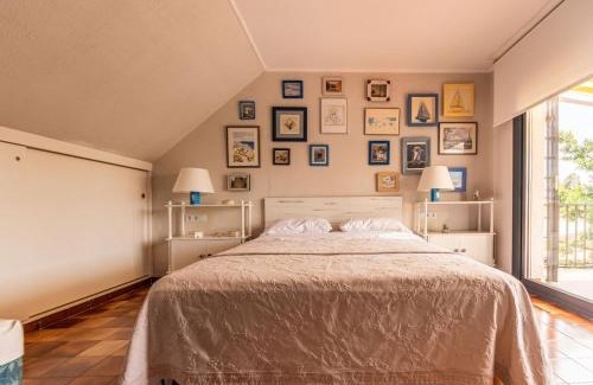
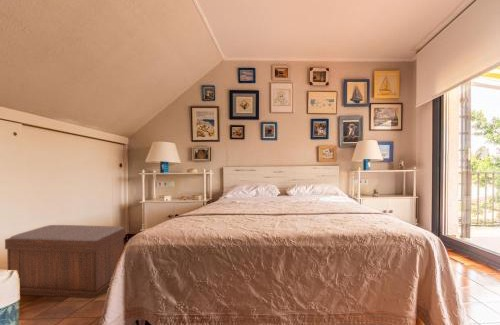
+ bench [4,224,126,299]
